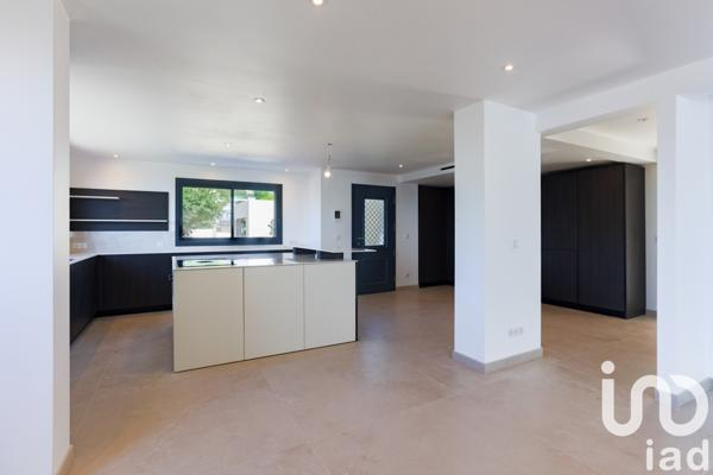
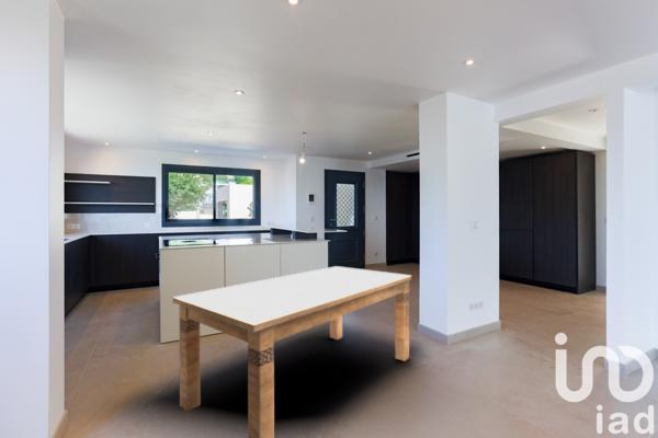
+ dining table [172,265,412,438]
